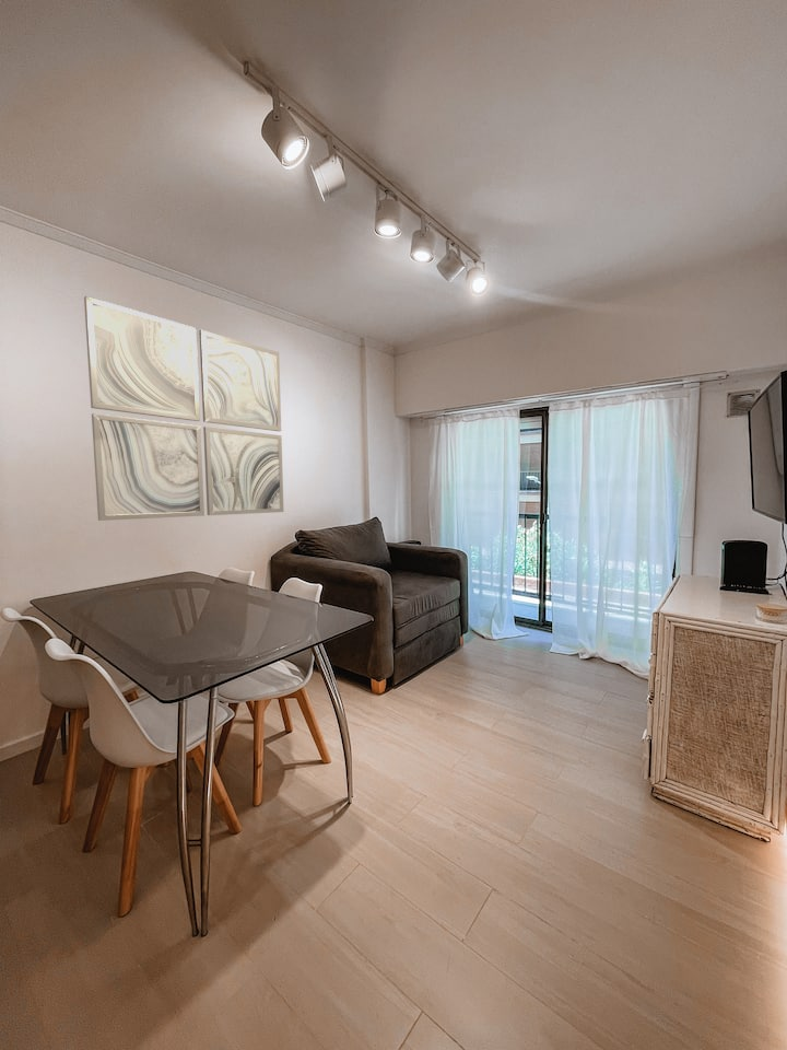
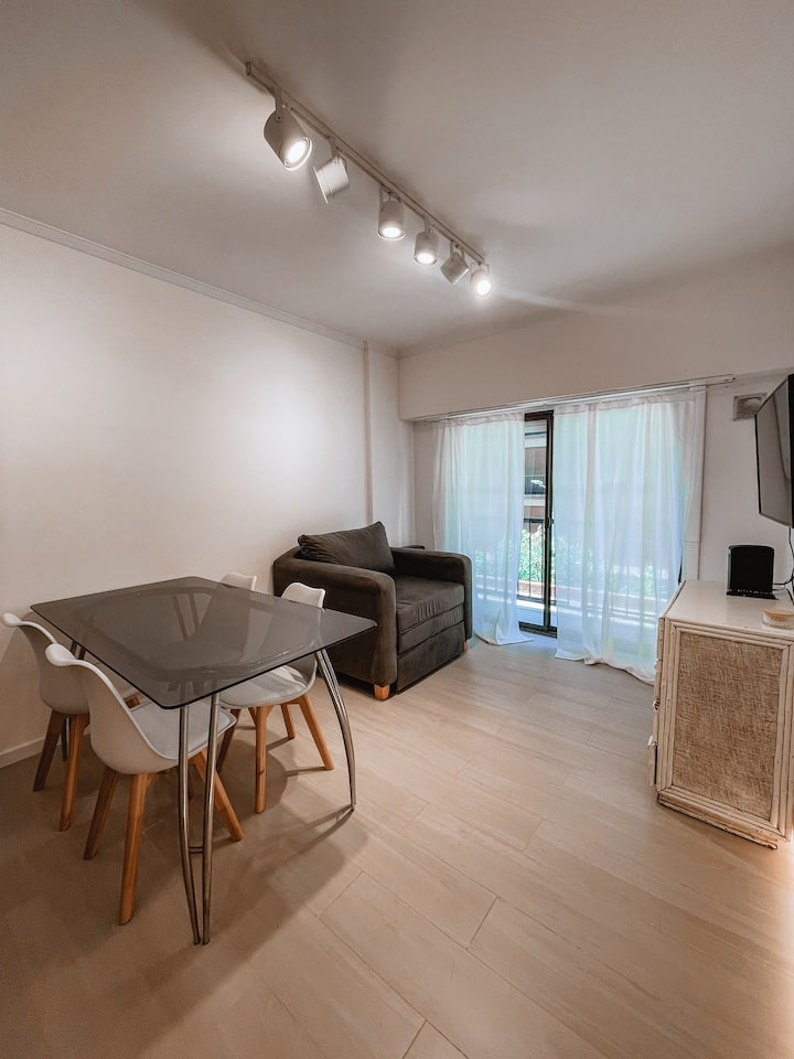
- wall art [83,295,285,522]
